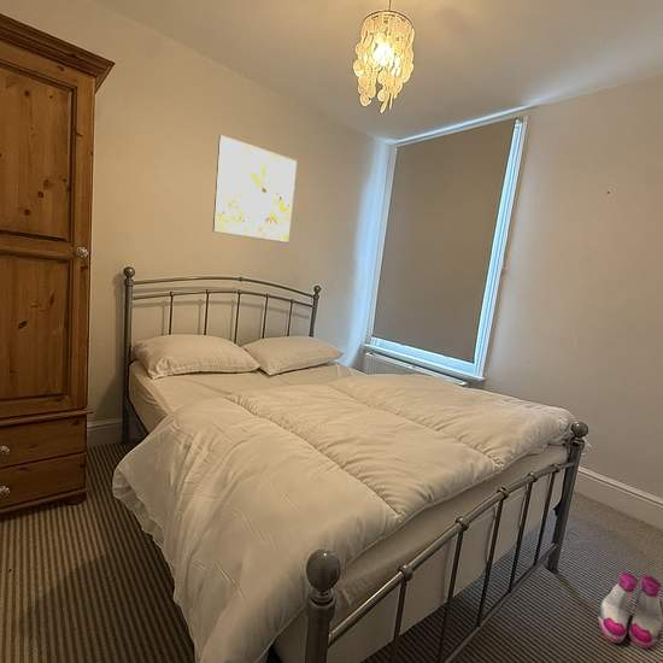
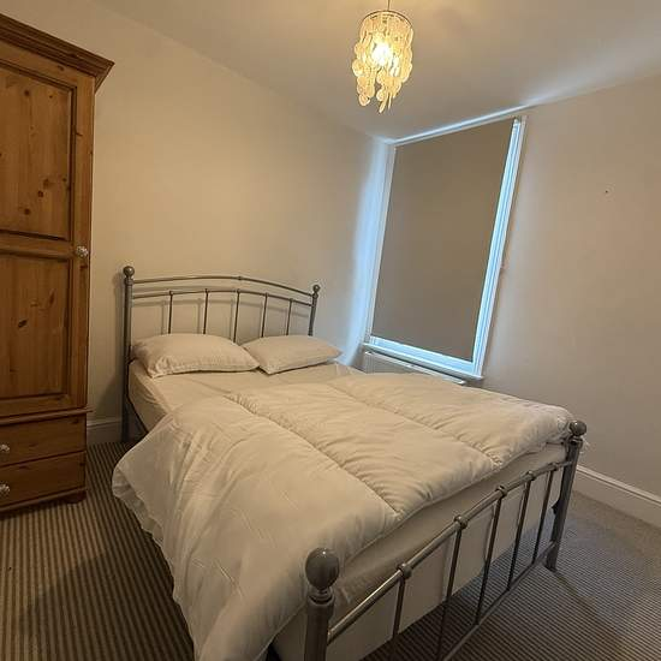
- boots [597,571,663,649]
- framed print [212,134,299,245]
